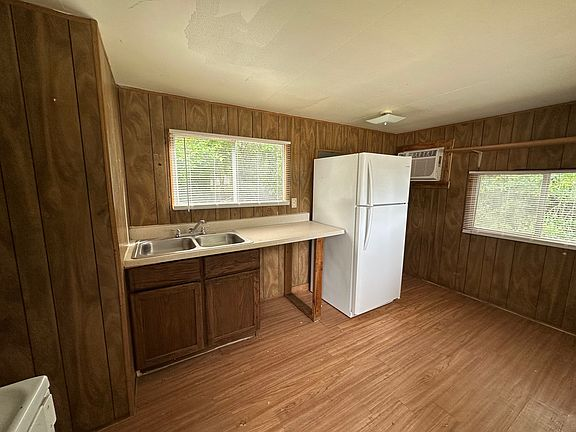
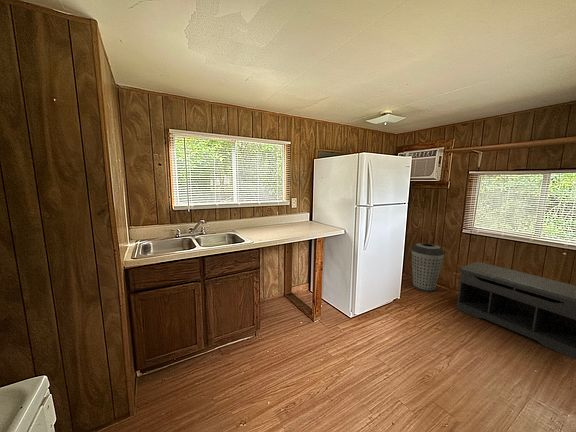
+ bench [456,261,576,361]
+ trash bin [411,242,445,293]
